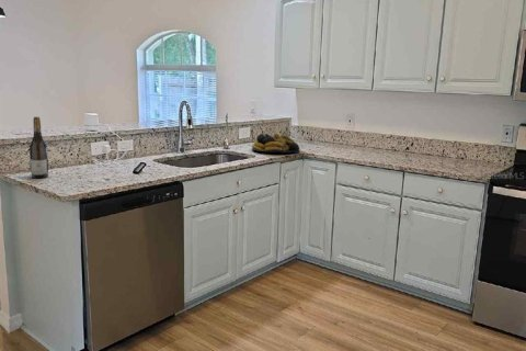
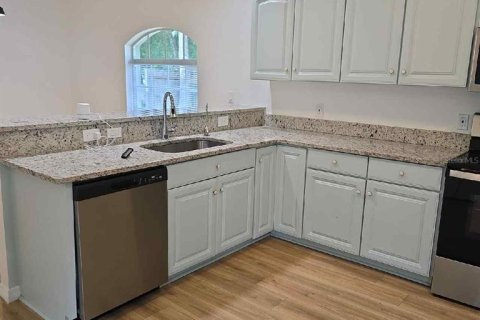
- wine bottle [28,116,49,179]
- fruit bowl [251,132,301,155]
